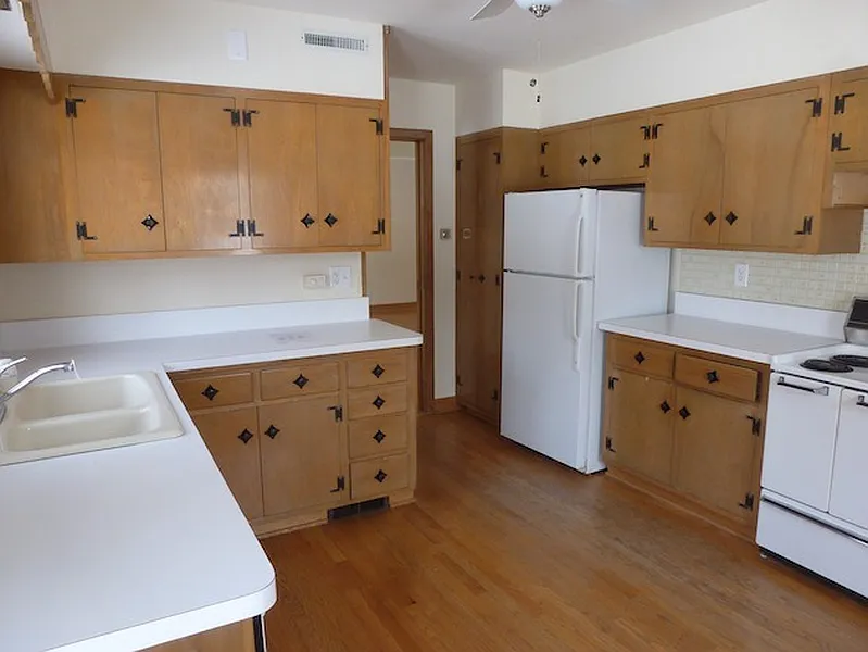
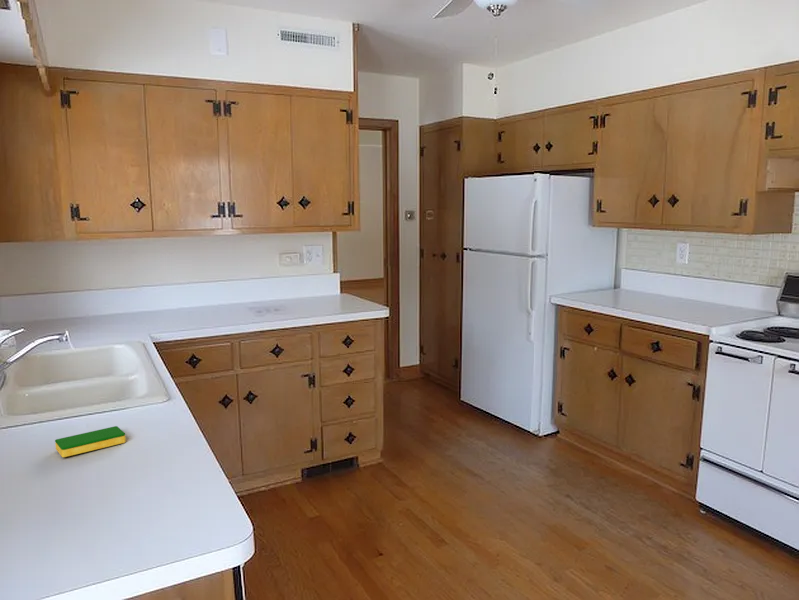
+ dish sponge [54,425,127,458]
